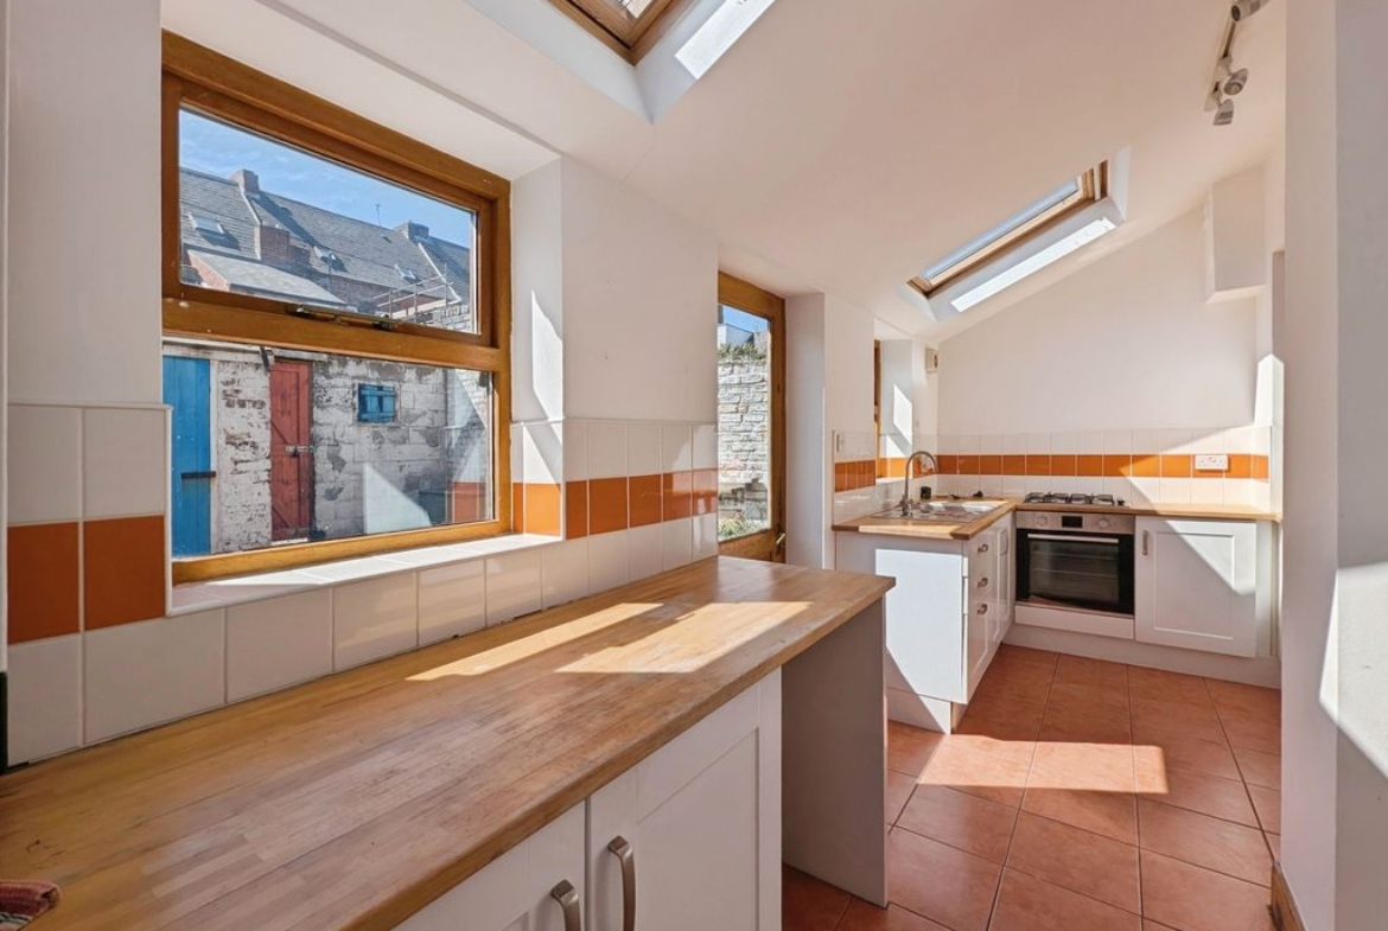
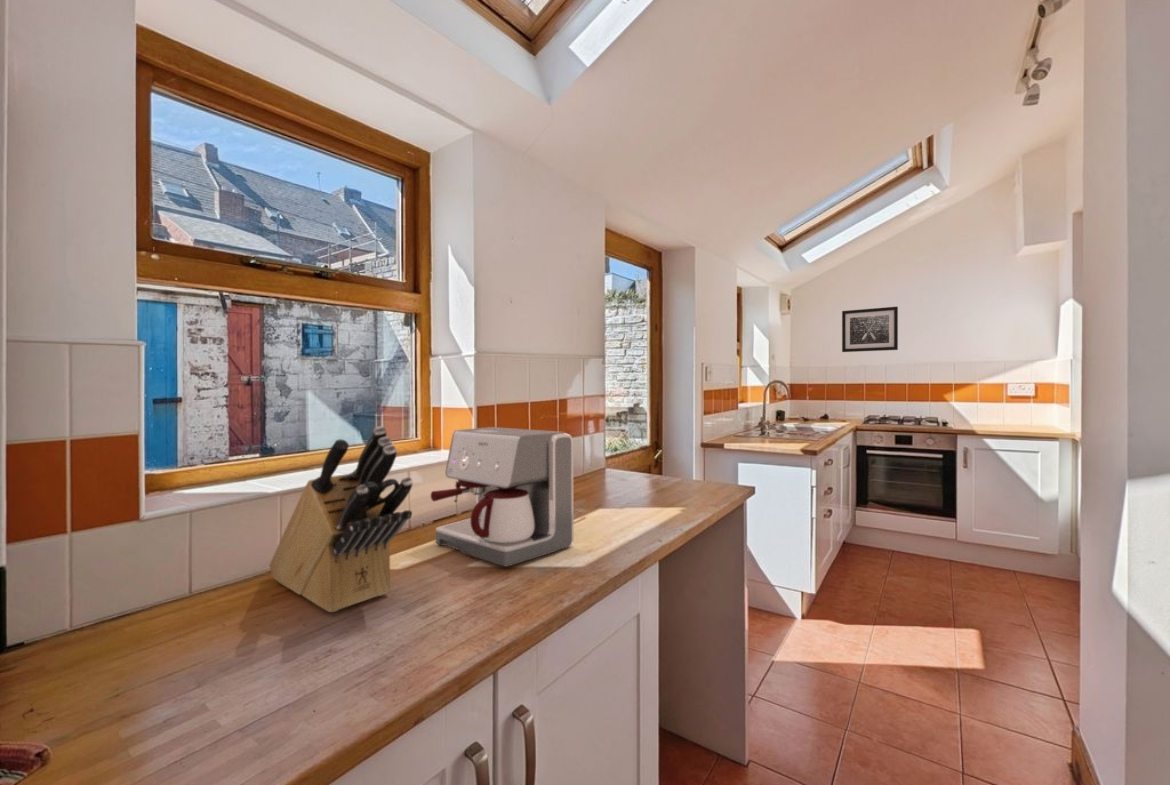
+ coffee maker [430,426,574,568]
+ wall art [841,306,899,353]
+ knife block [268,425,414,613]
